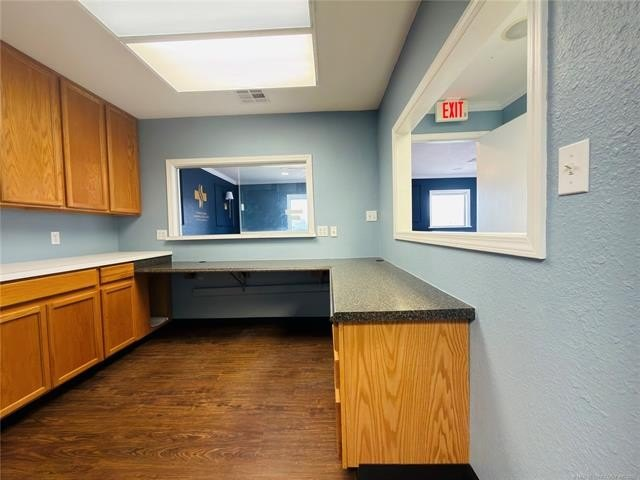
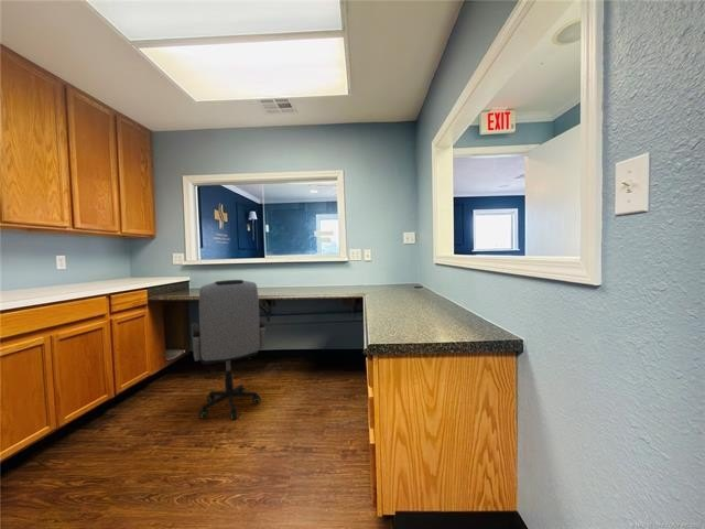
+ office chair [189,279,267,420]
